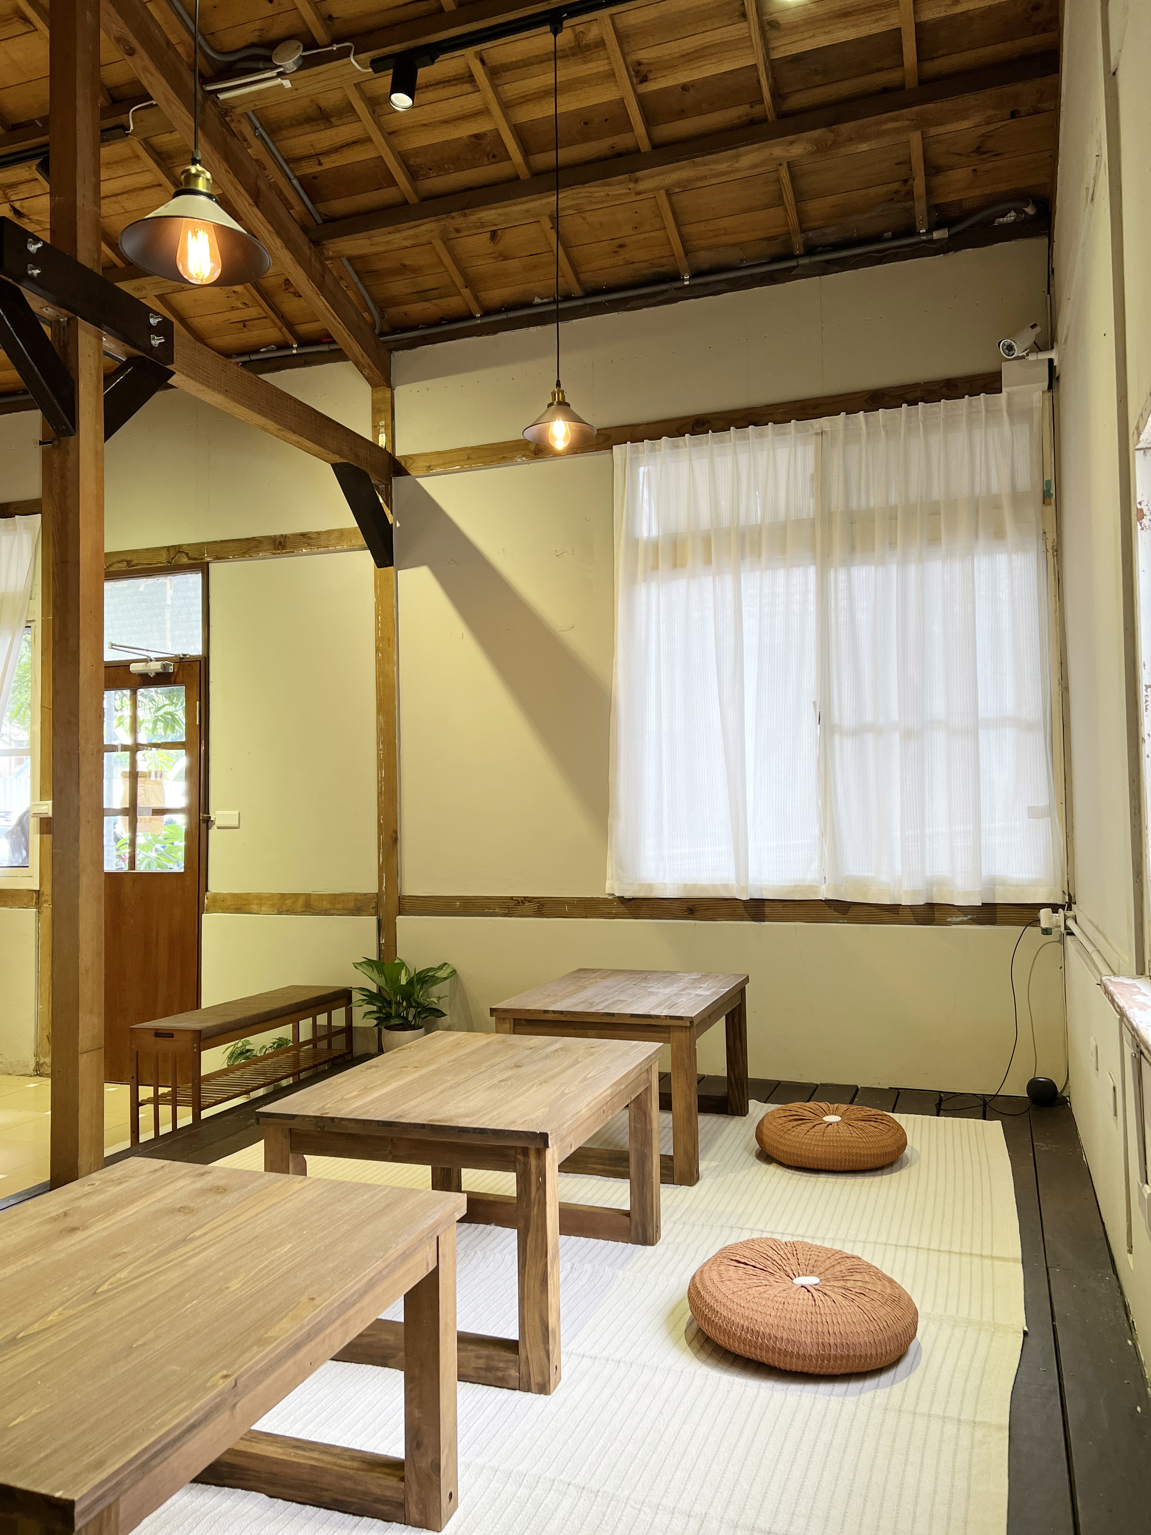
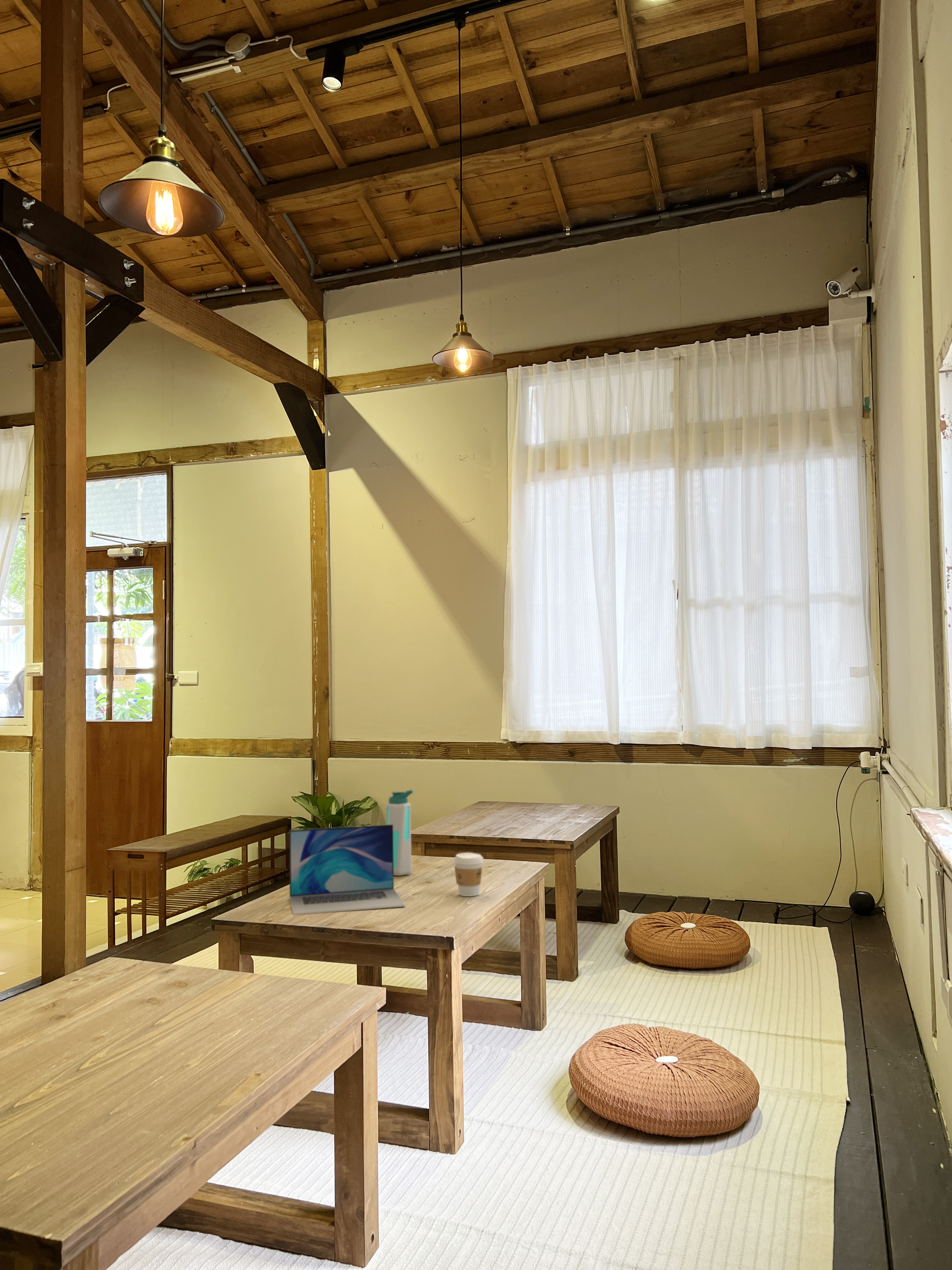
+ laptop [289,824,406,915]
+ coffee cup [454,852,484,897]
+ water bottle [386,789,415,876]
